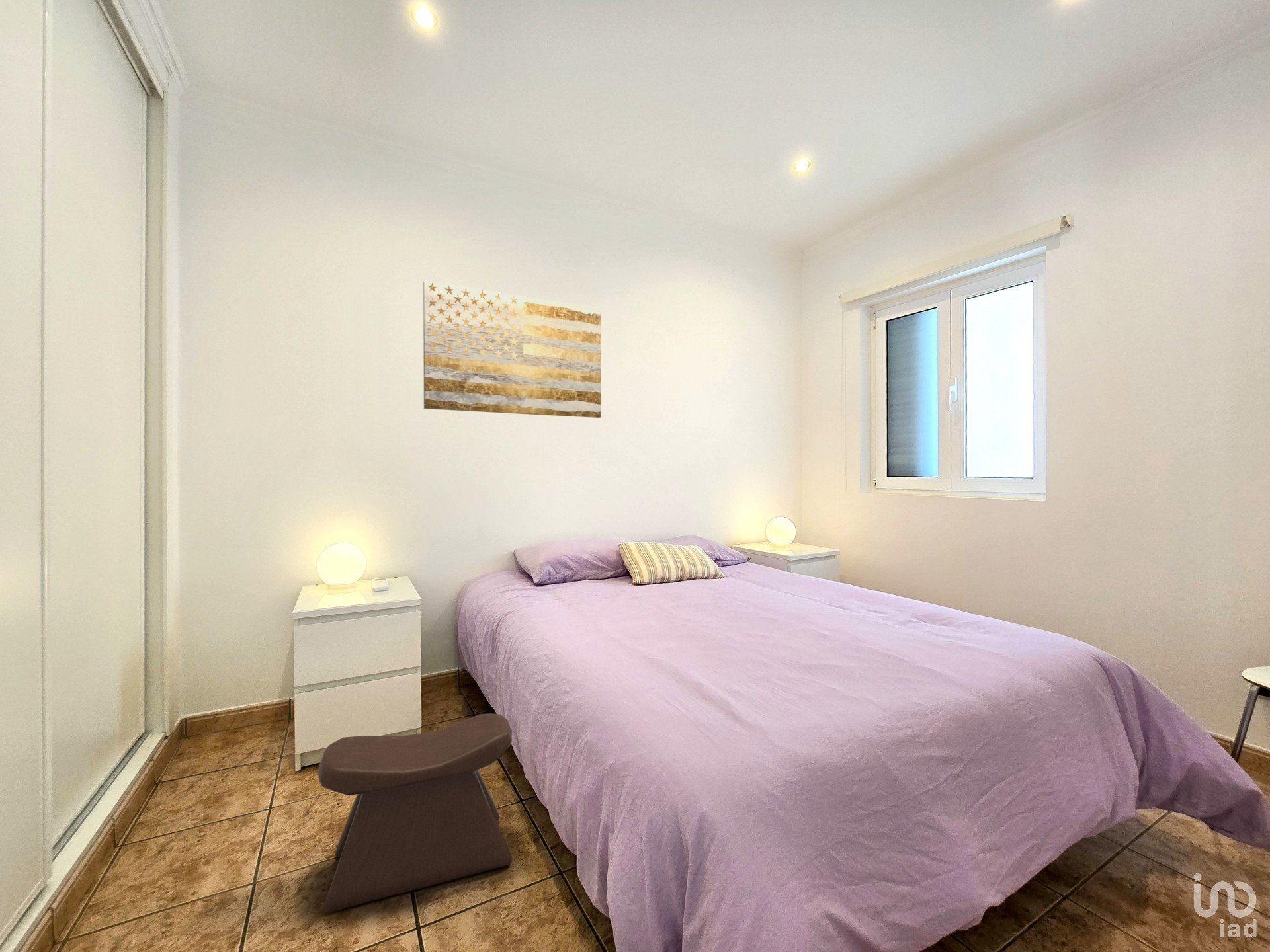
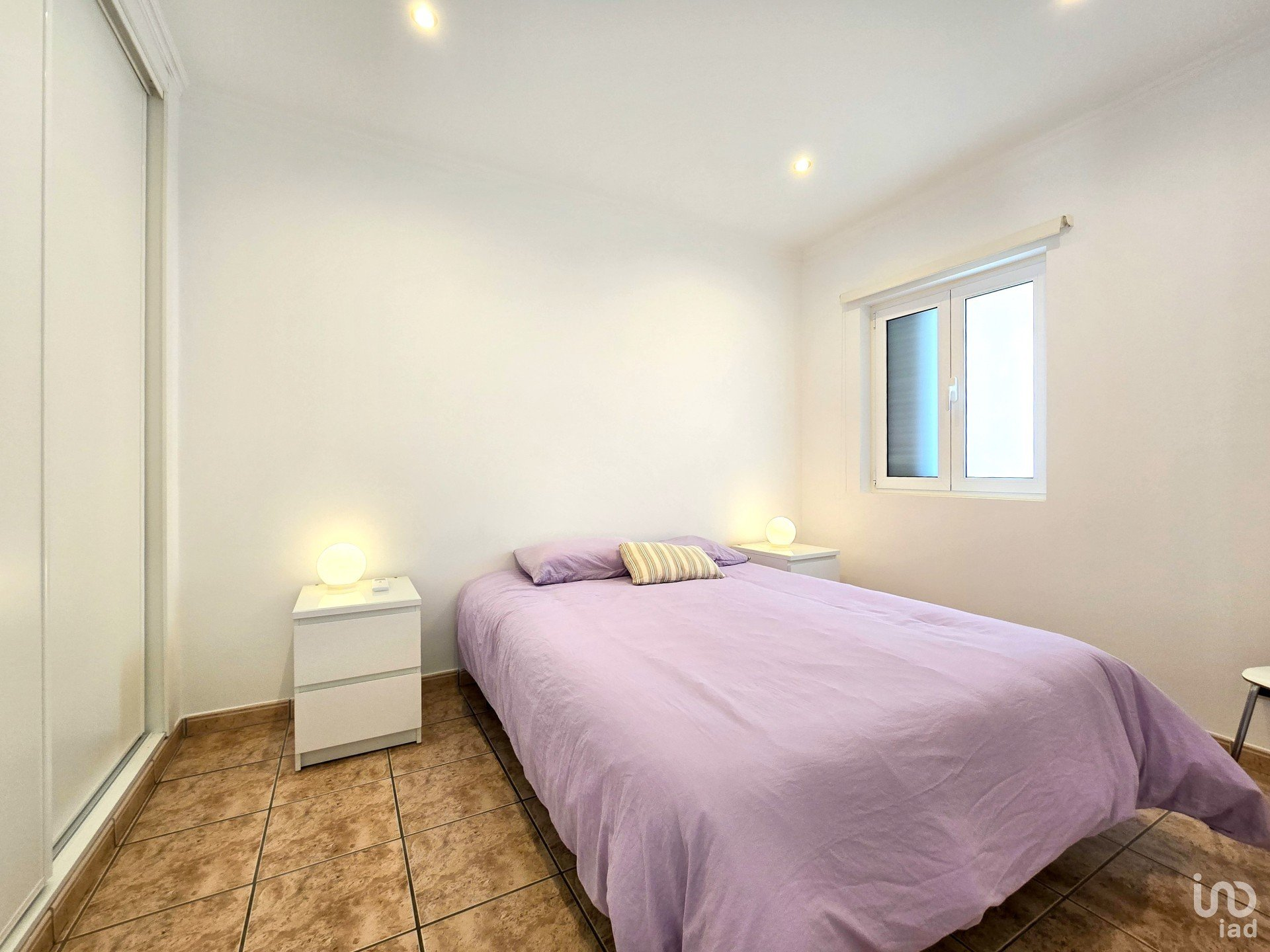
- stool [317,713,513,914]
- wall art [423,280,602,418]
